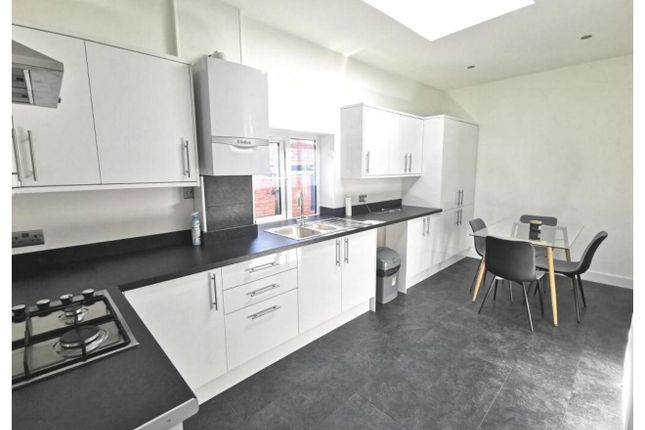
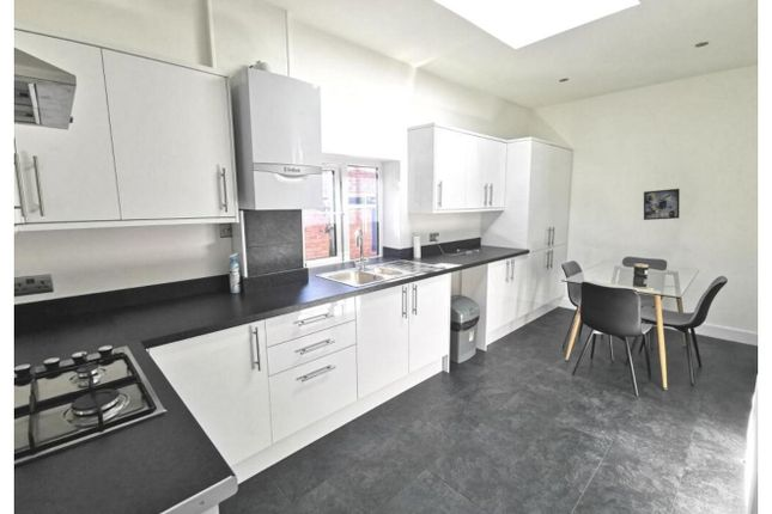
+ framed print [643,188,681,221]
